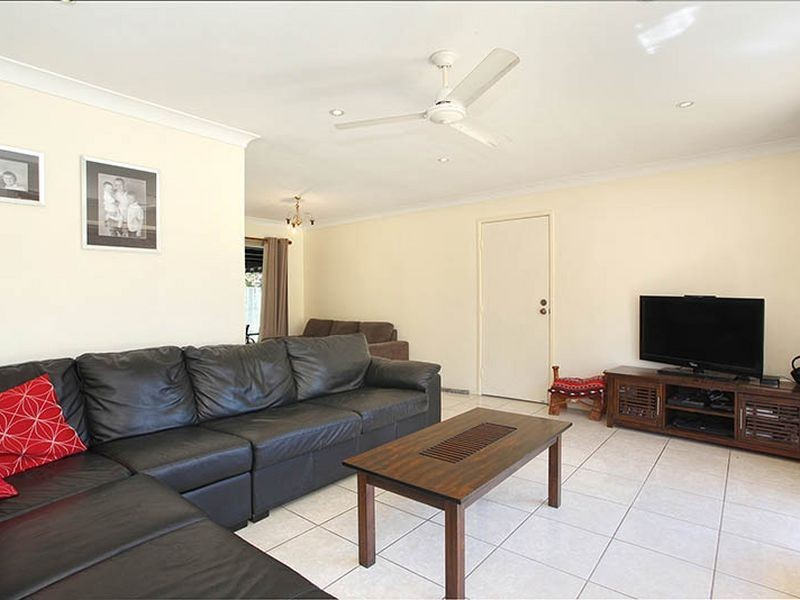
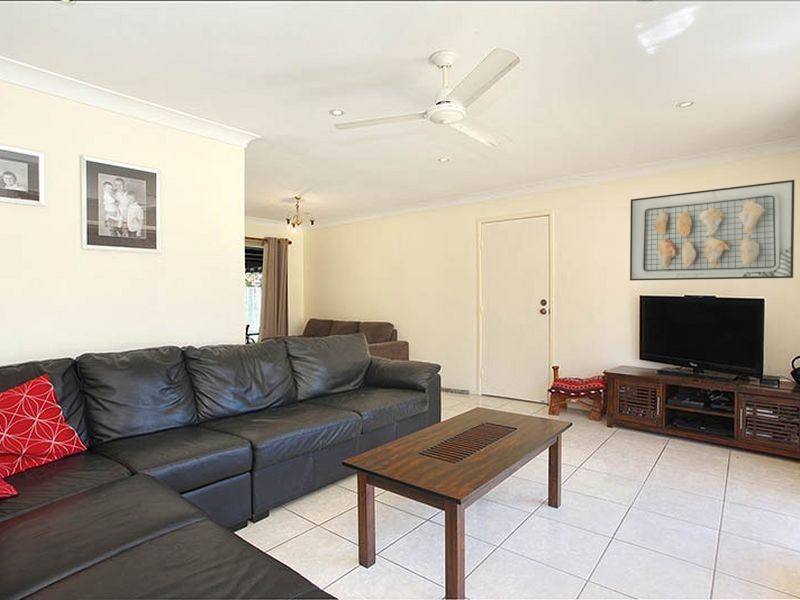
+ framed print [629,179,796,282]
